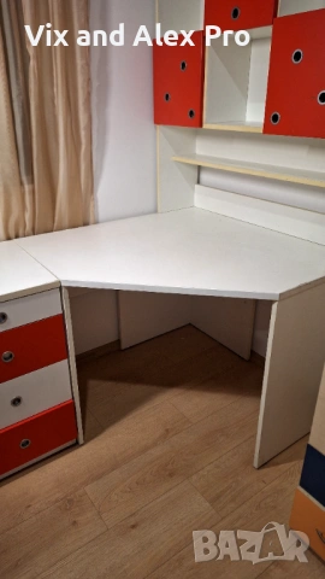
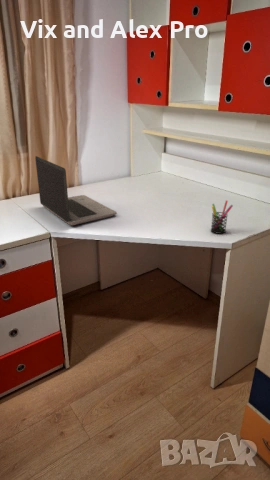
+ laptop computer [34,155,118,227]
+ pen holder [210,199,234,235]
